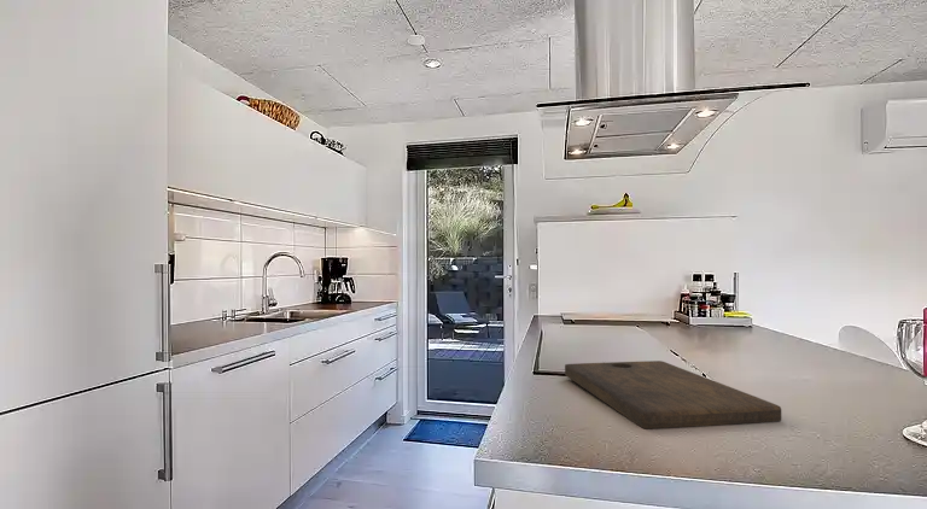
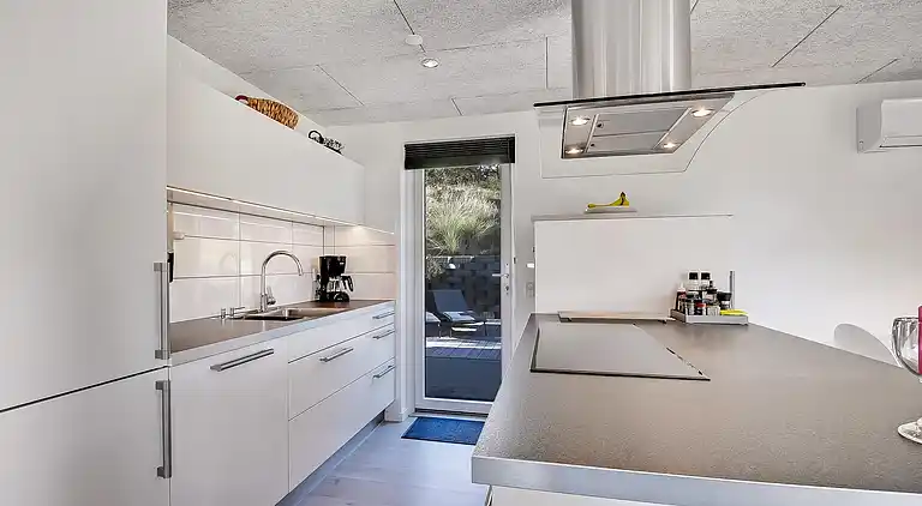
- cutting board [564,359,782,431]
